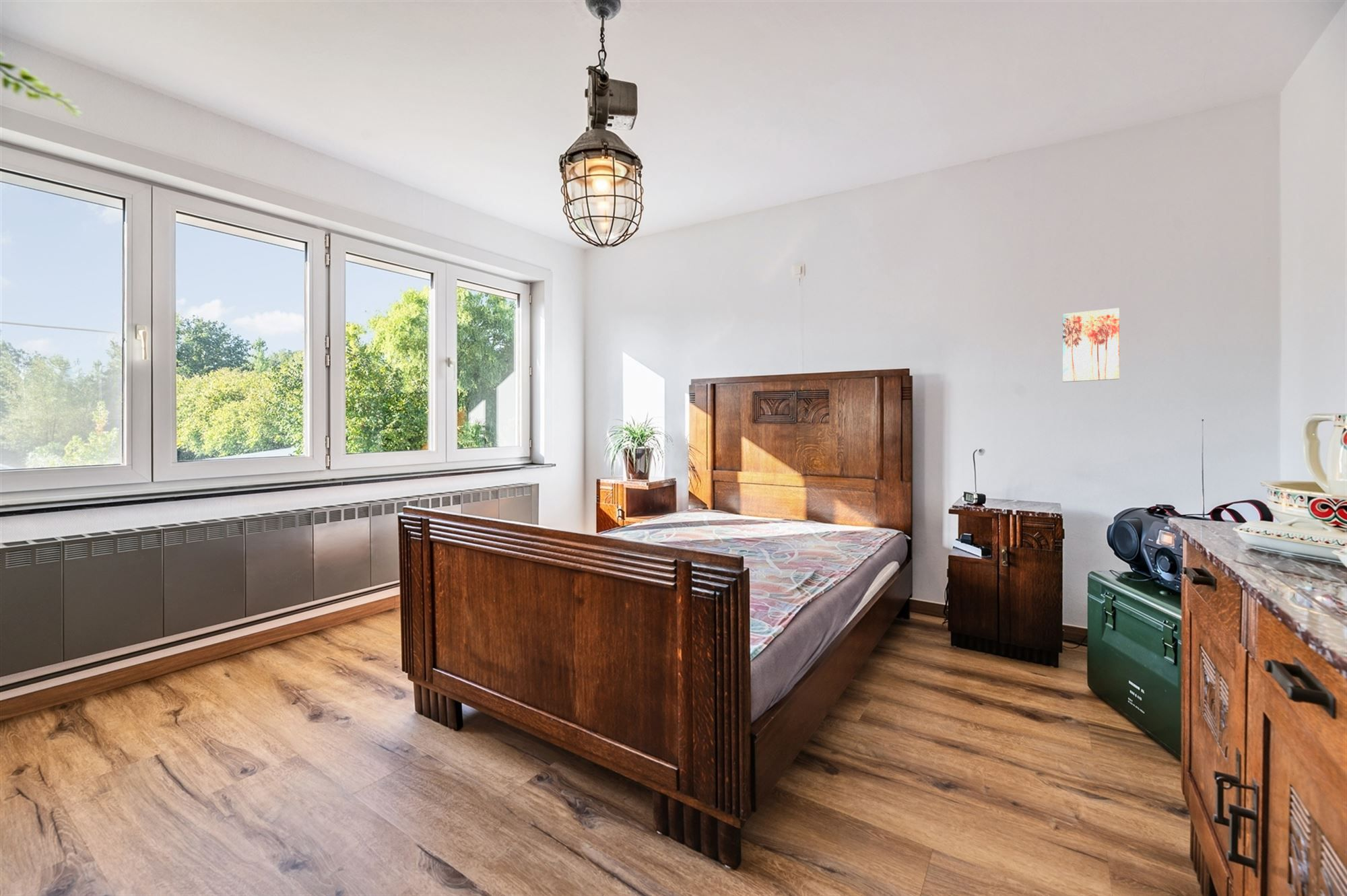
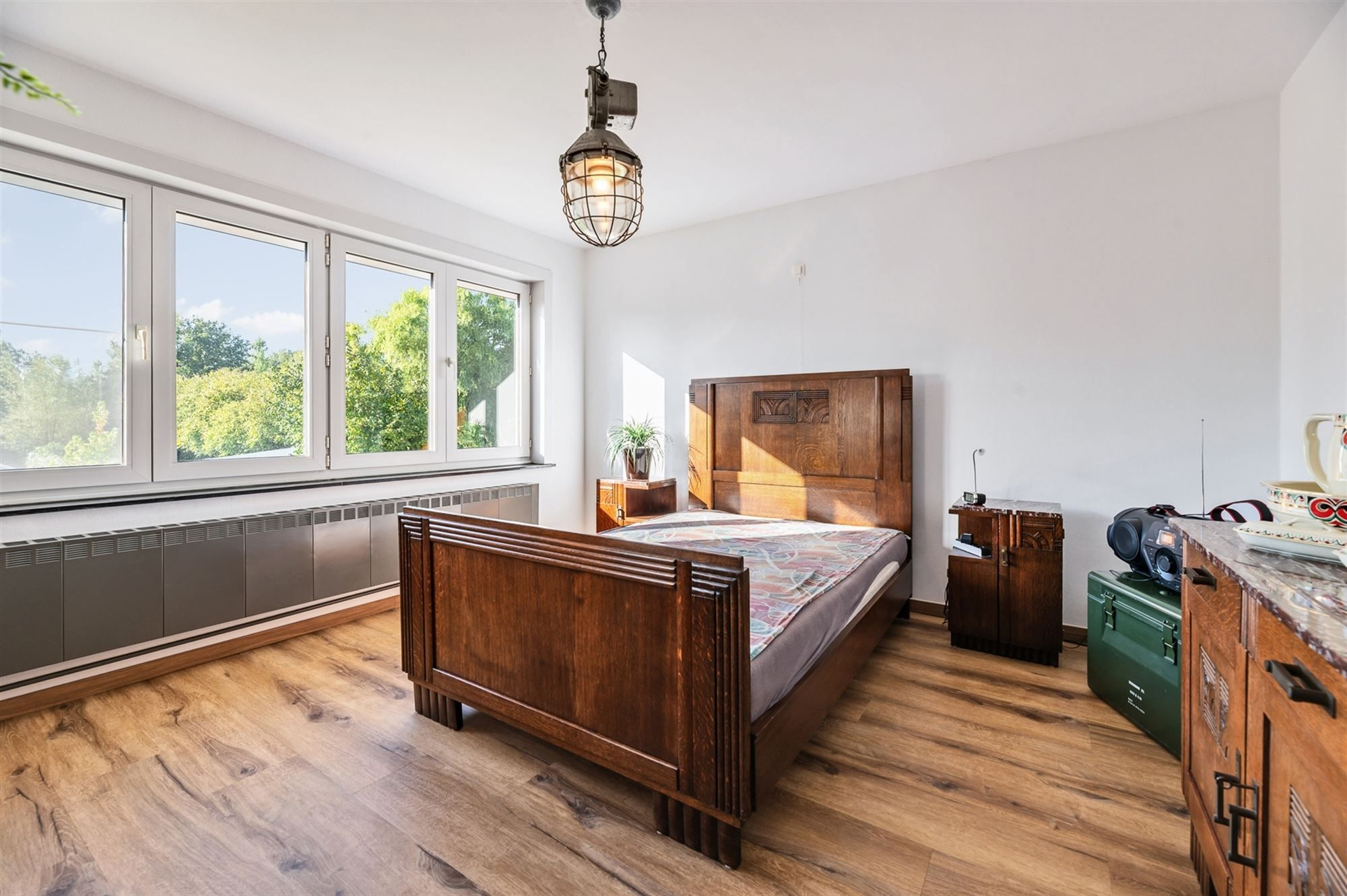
- wall art [1062,307,1120,383]
